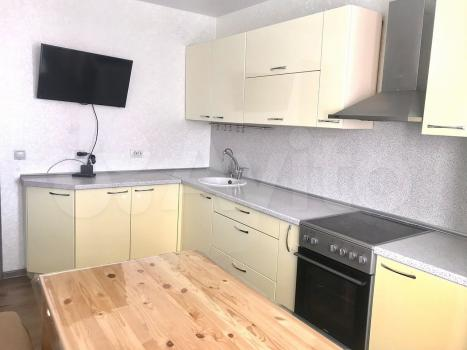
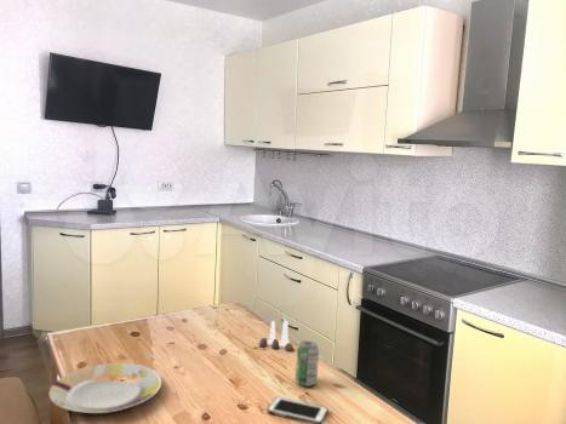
+ plate [48,362,162,414]
+ cell phone [267,396,328,424]
+ beverage can [295,339,320,388]
+ salt and pepper shaker set [258,320,295,351]
